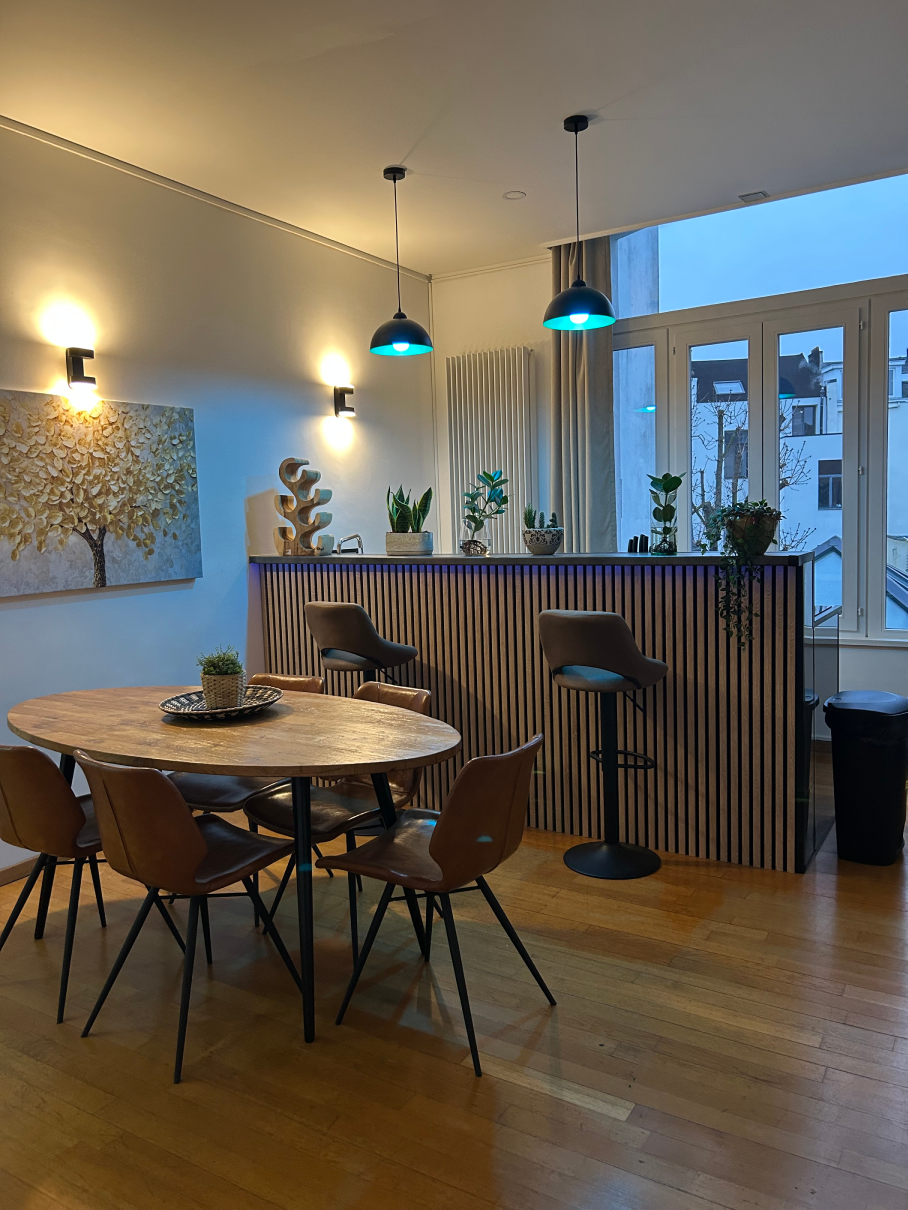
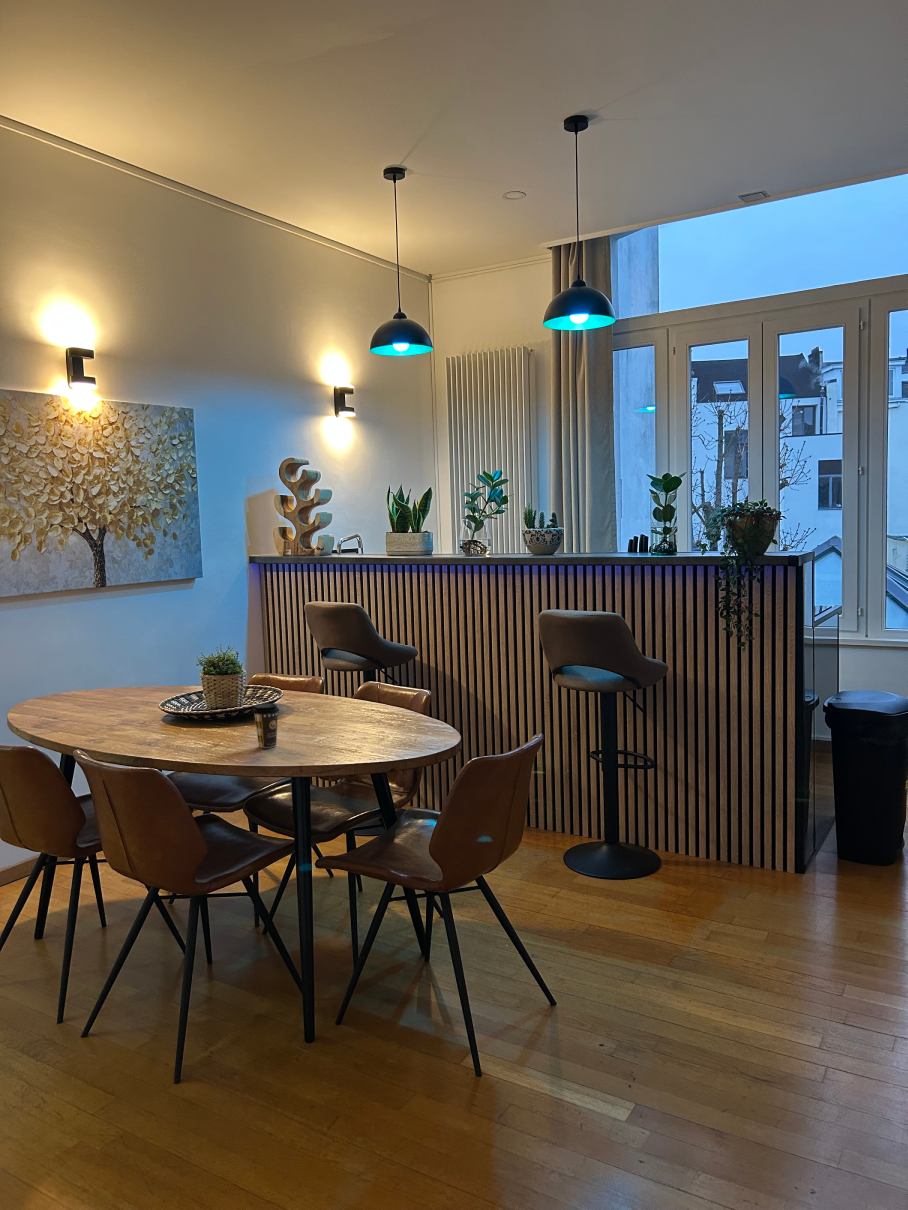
+ coffee cup [252,703,280,749]
